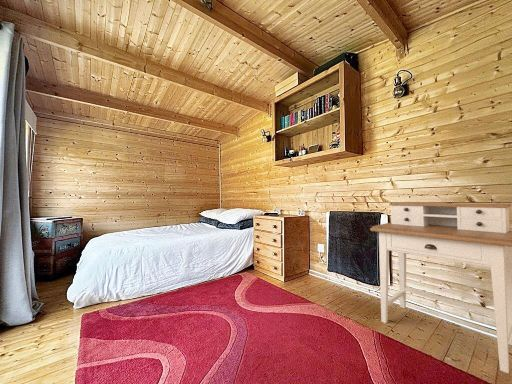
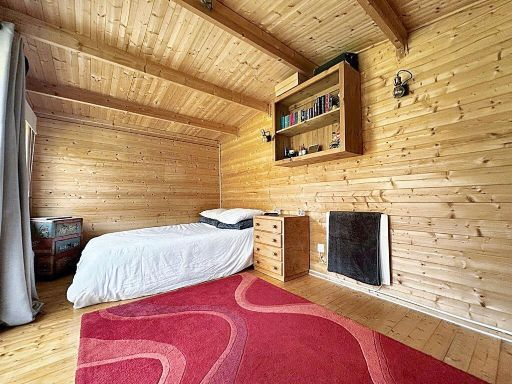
- desk [369,202,512,374]
